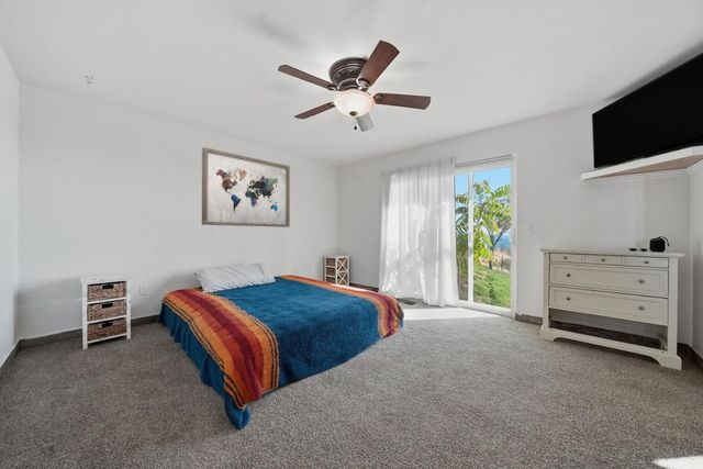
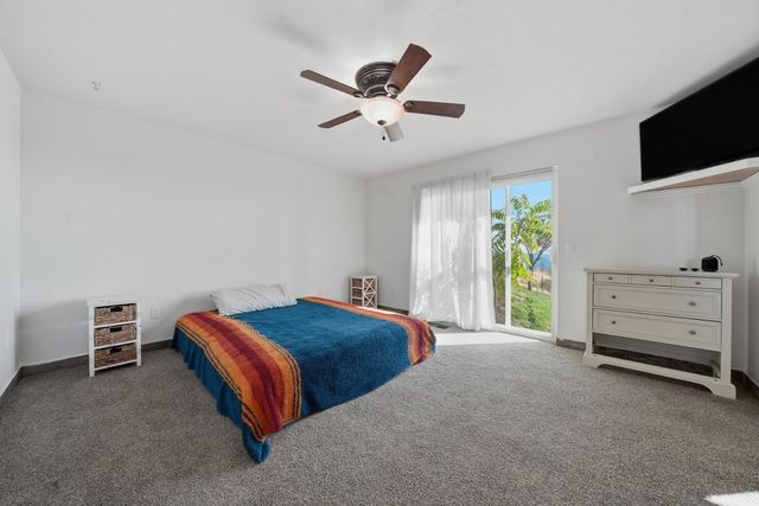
- wall art [201,146,291,228]
